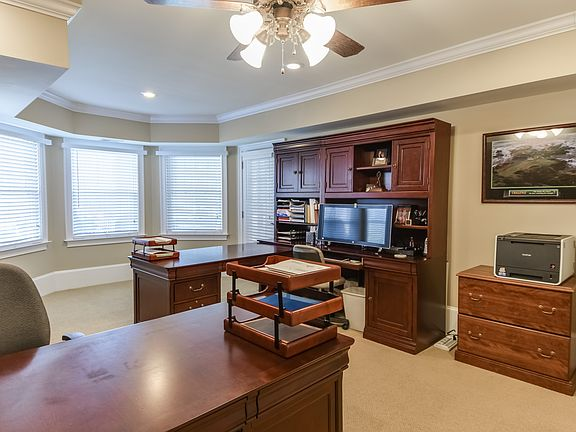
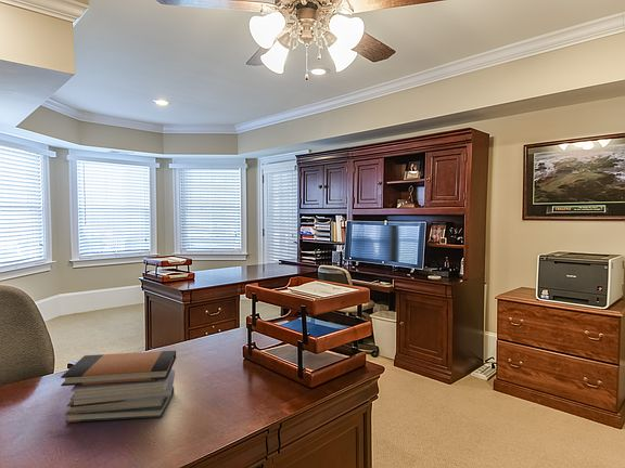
+ book stack [60,349,177,424]
